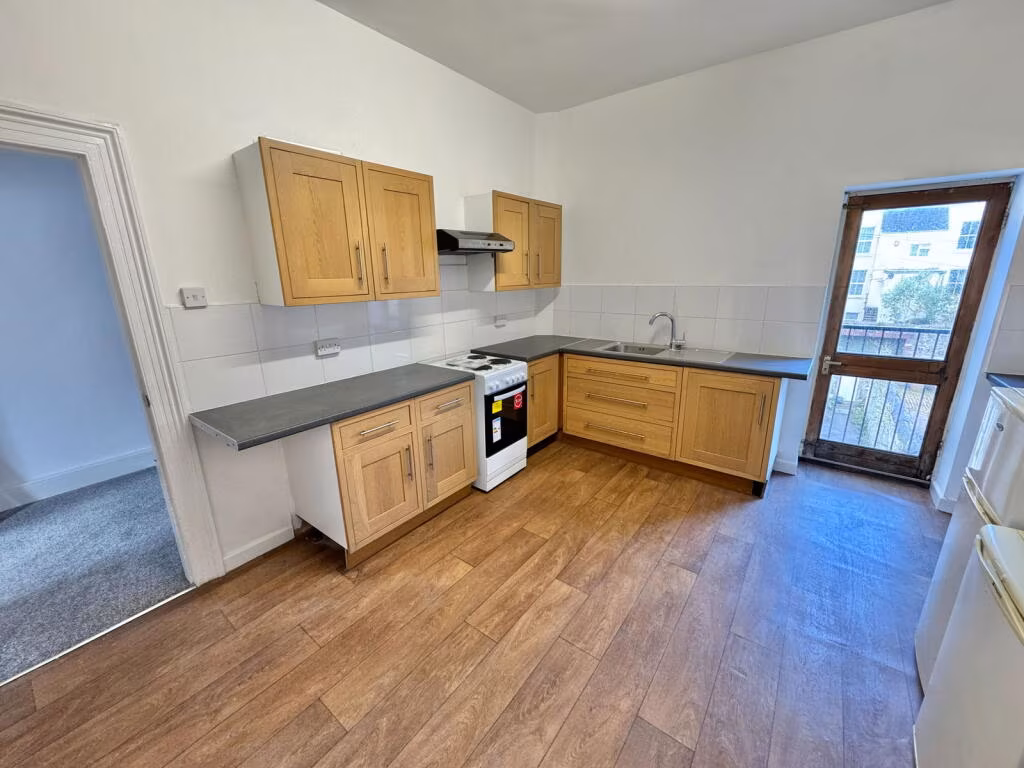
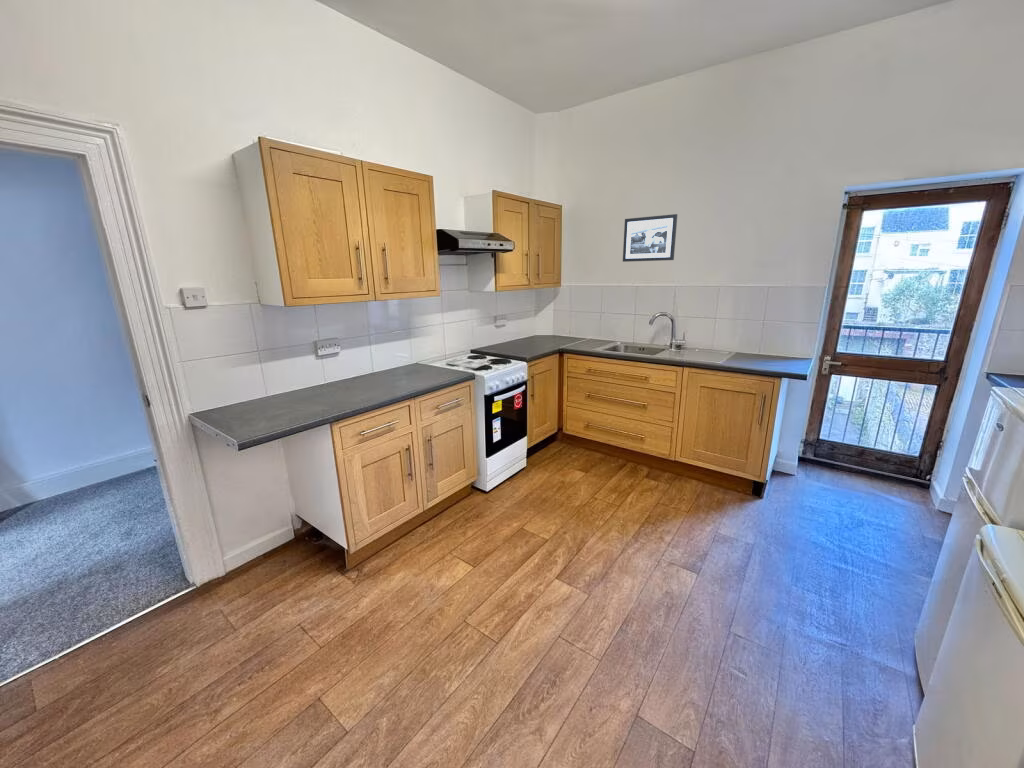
+ picture frame [622,213,678,263]
